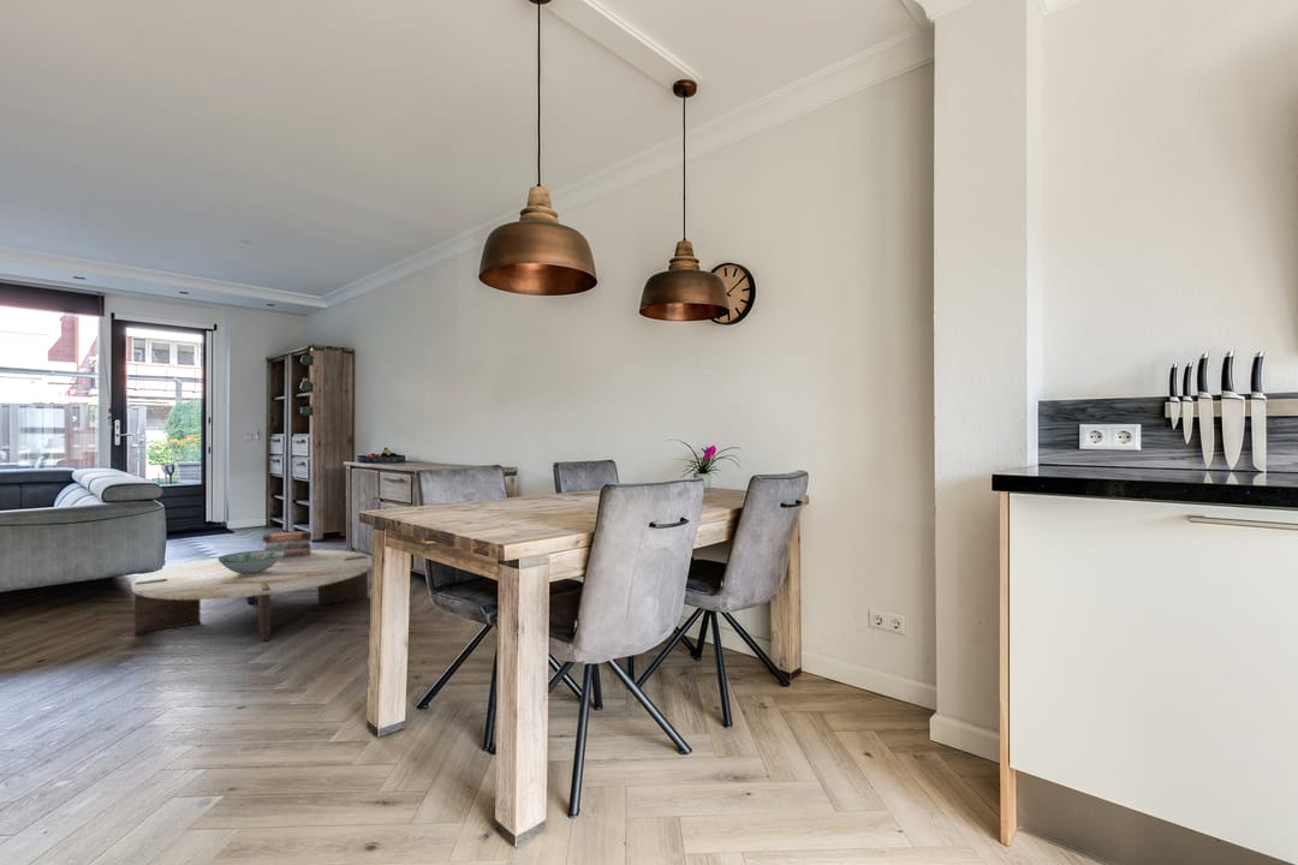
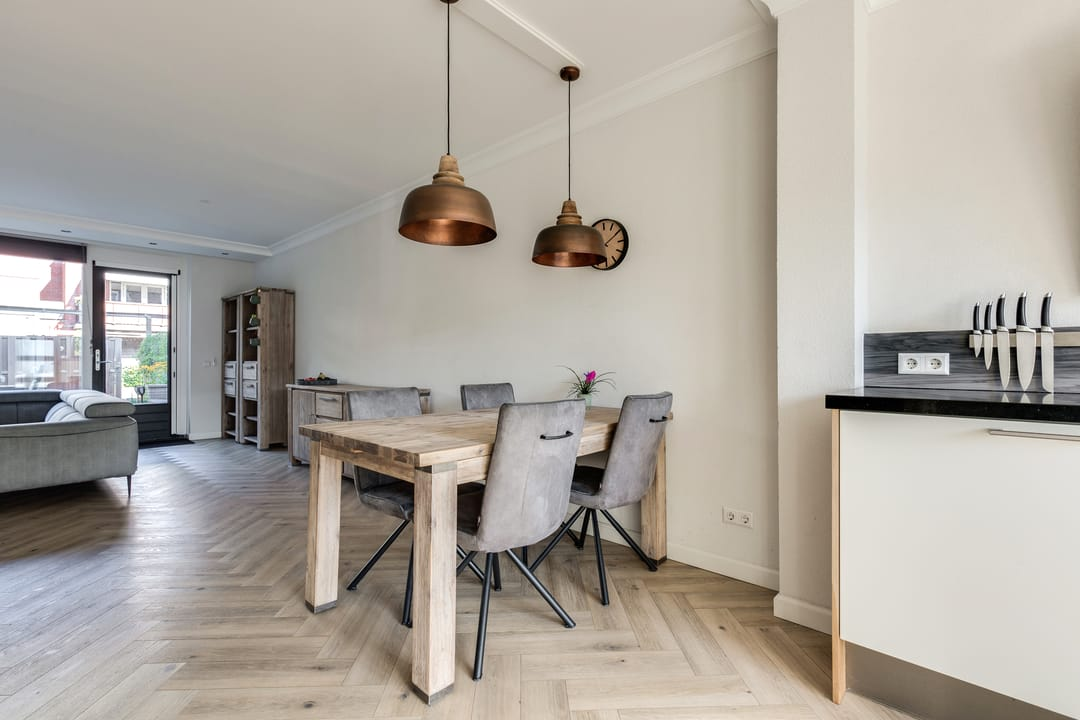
- decorative bowl [218,549,285,574]
- coffee table [130,549,374,643]
- book stack [261,530,312,557]
